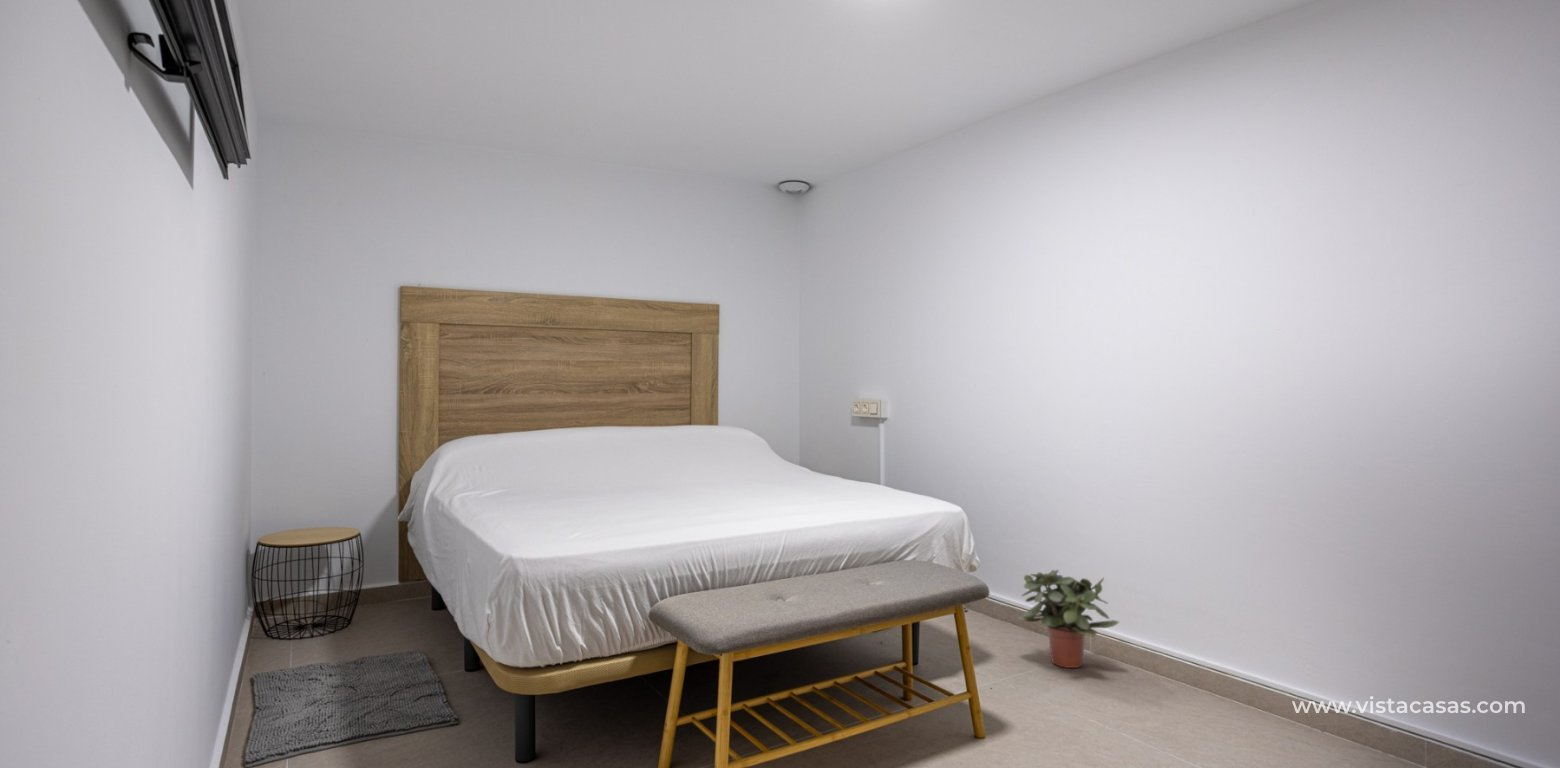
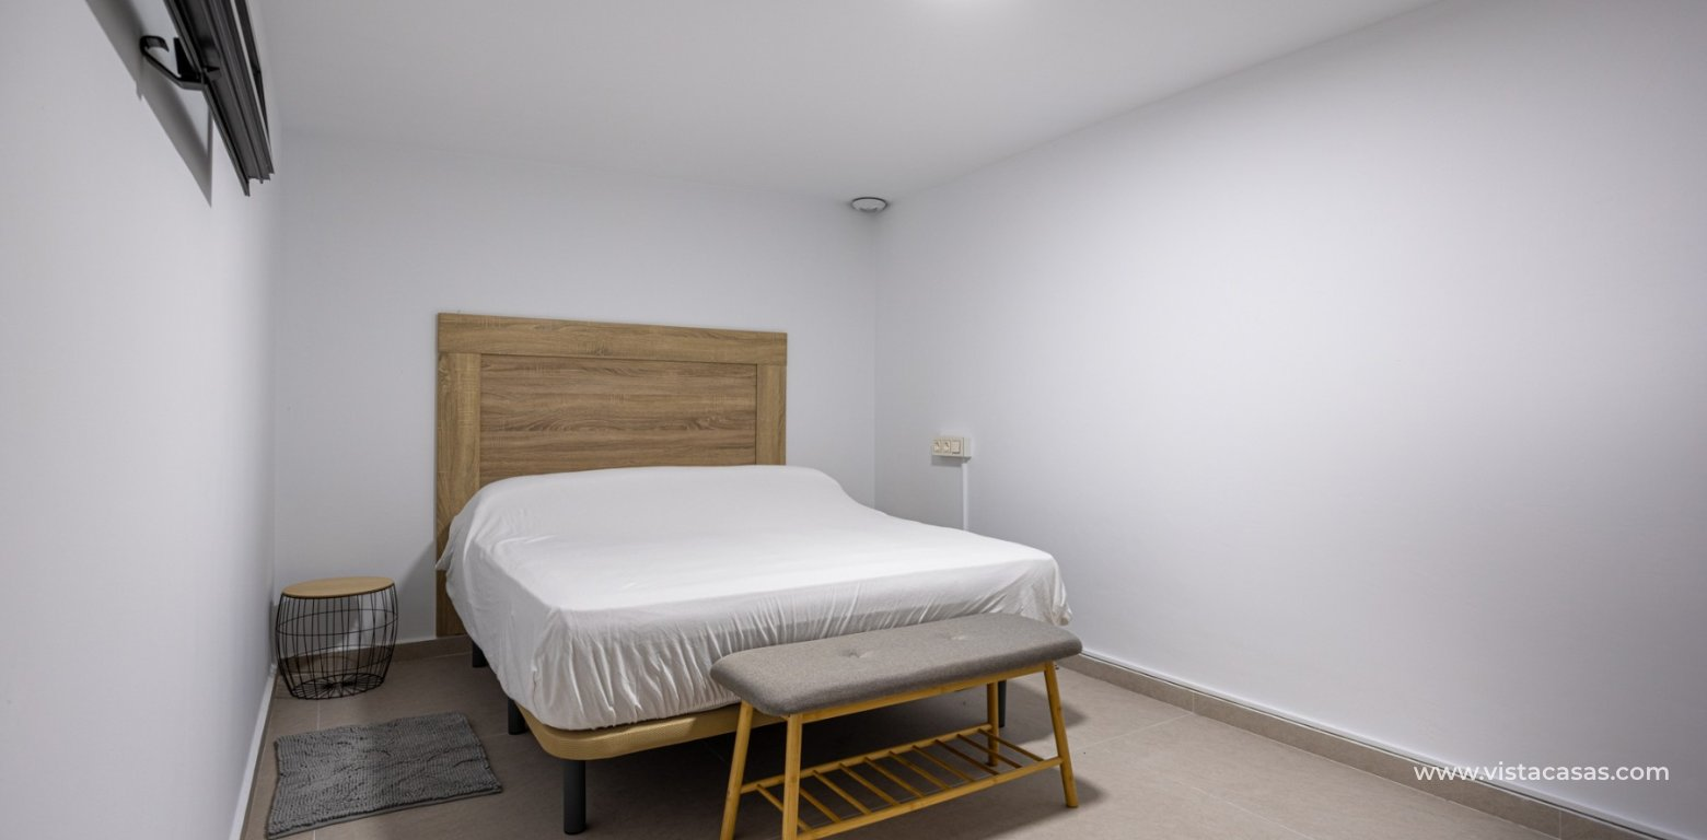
- potted plant [1016,569,1120,669]
